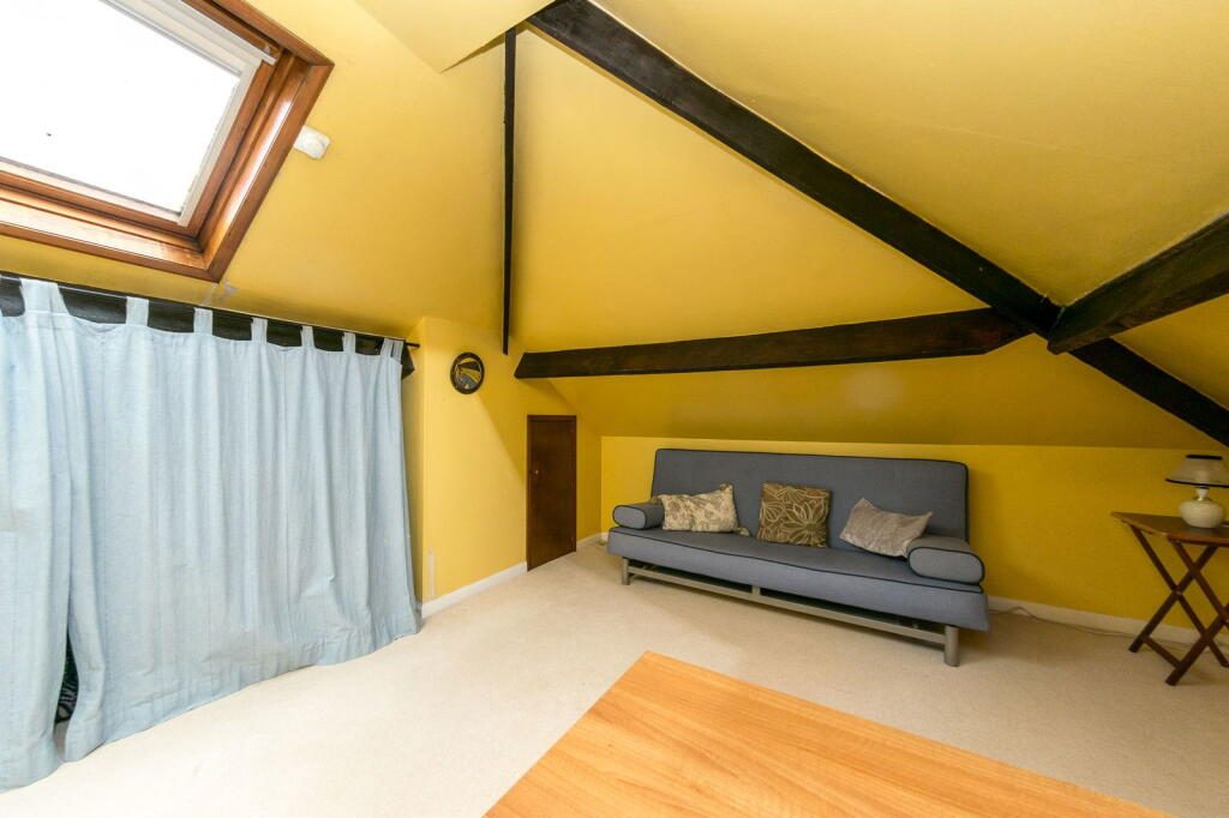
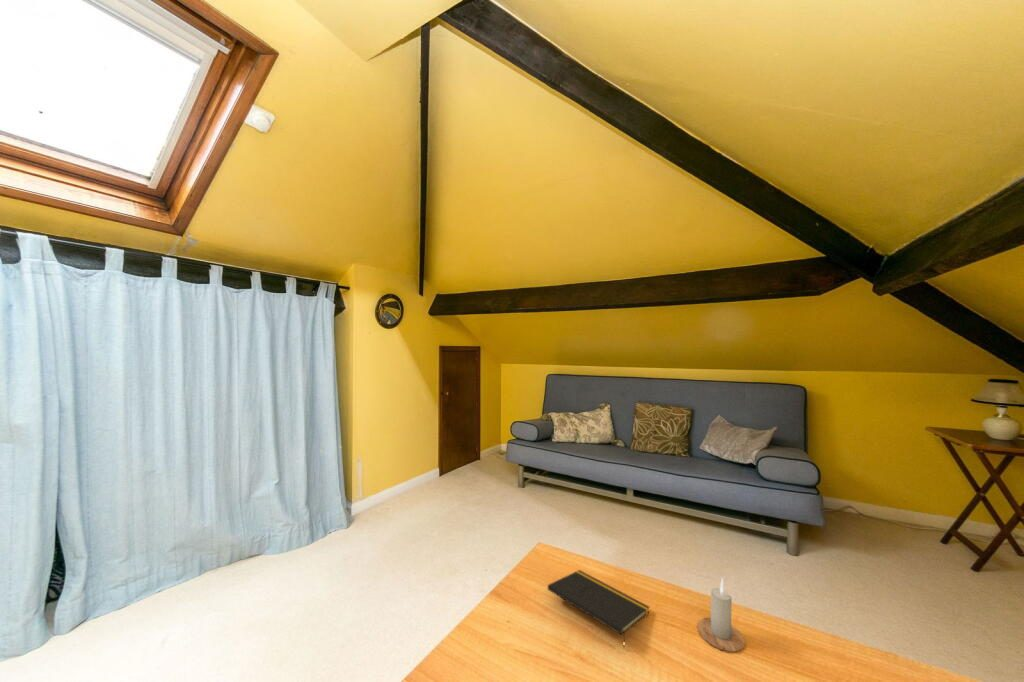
+ candle [697,576,746,653]
+ notepad [547,569,650,650]
